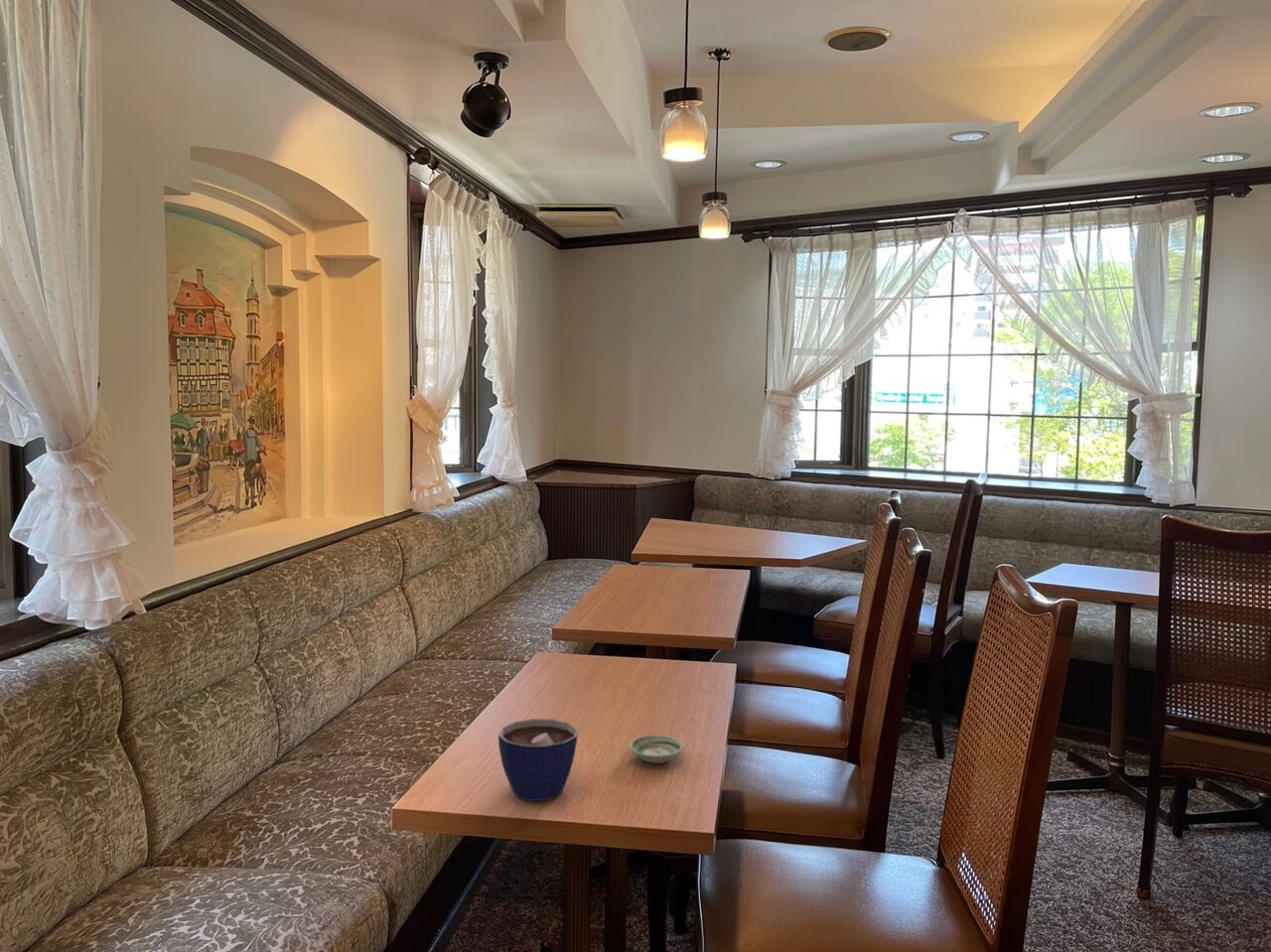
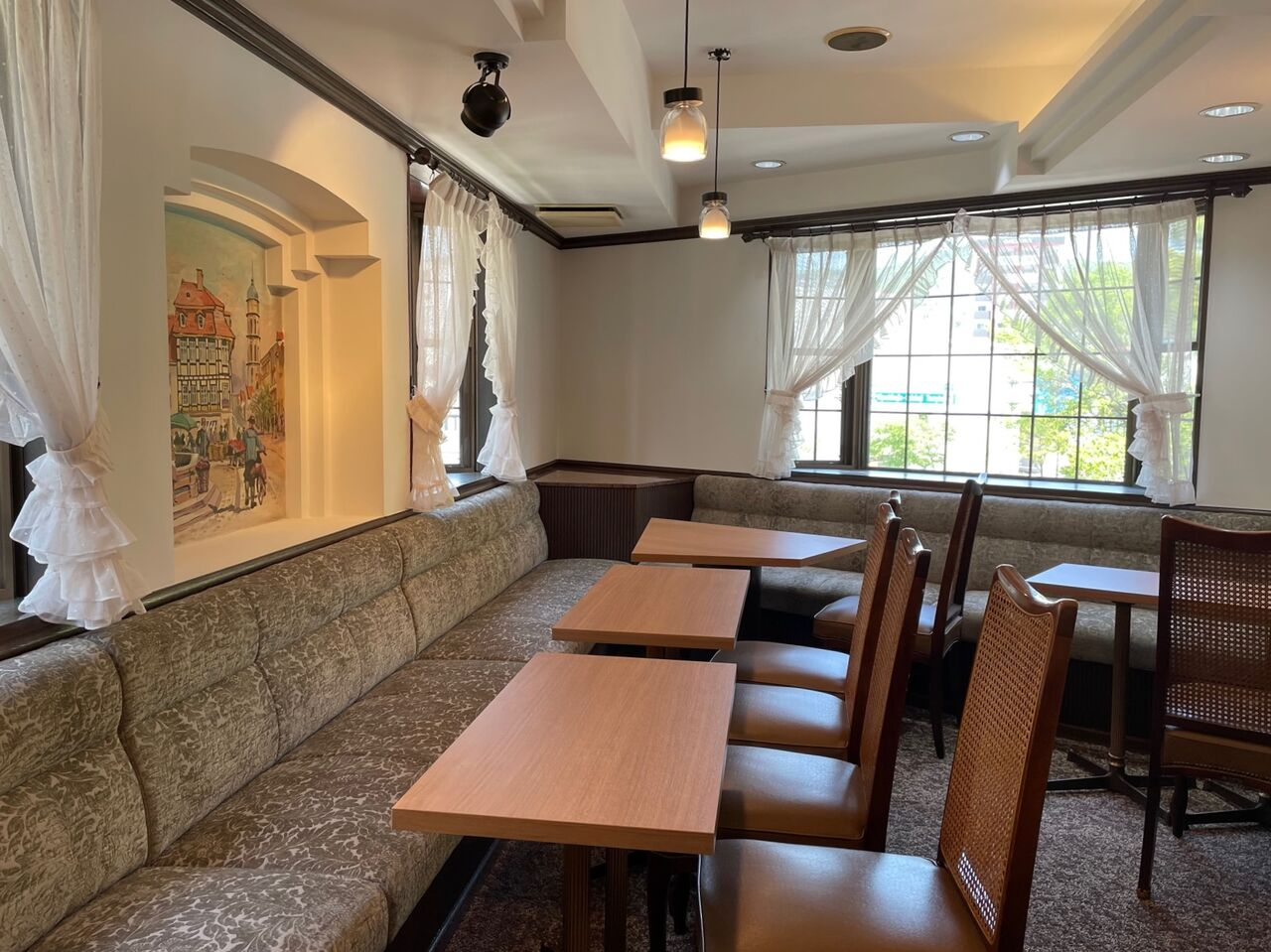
- cup [497,718,579,802]
- saucer [628,734,684,764]
